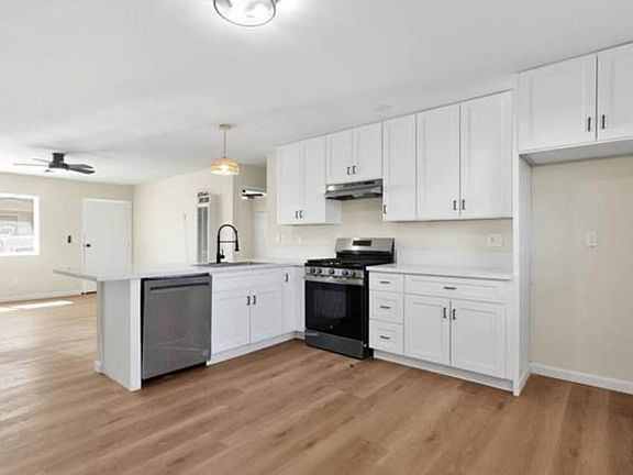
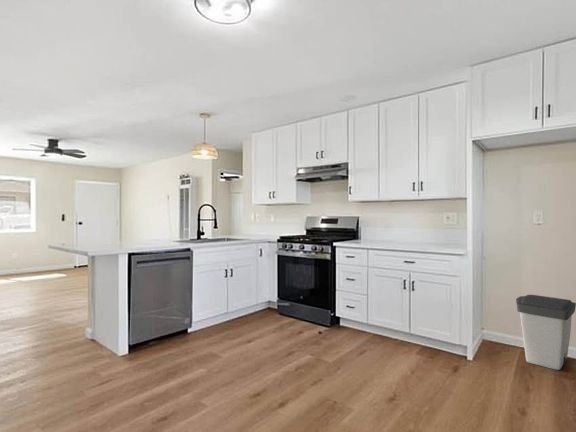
+ trash can [515,294,576,371]
